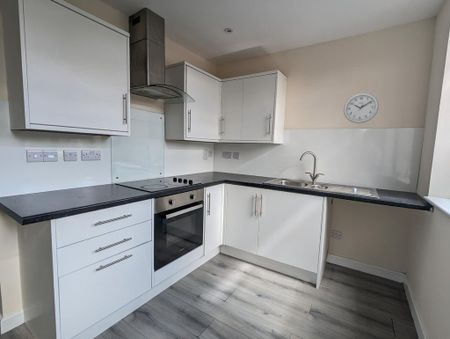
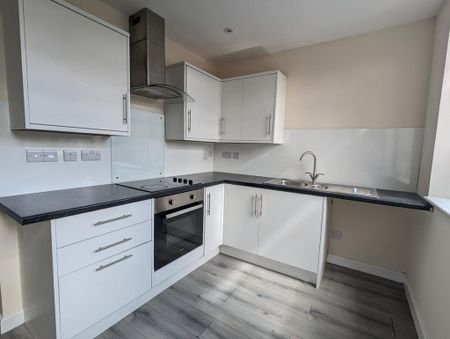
- wall clock [343,92,380,124]
